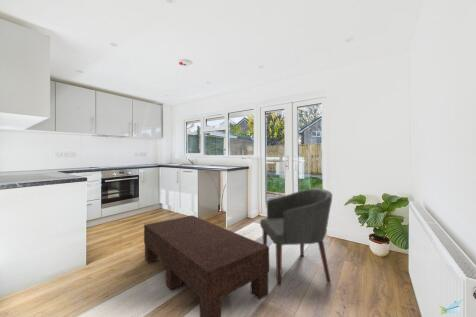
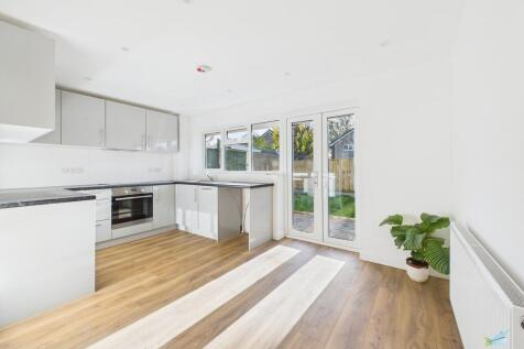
- chair [259,187,333,287]
- coffee table [143,214,270,317]
